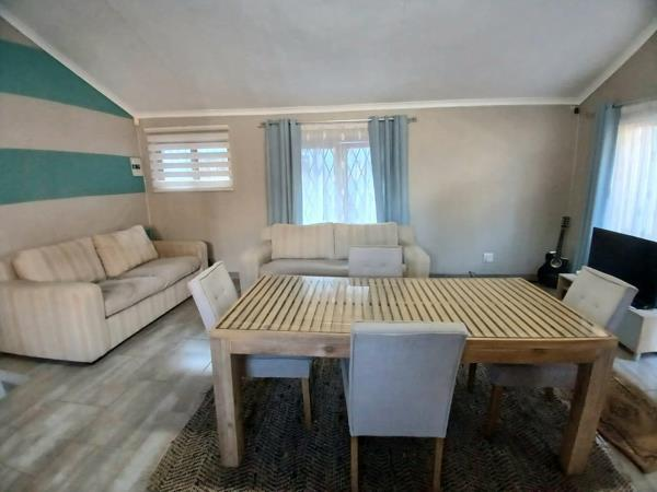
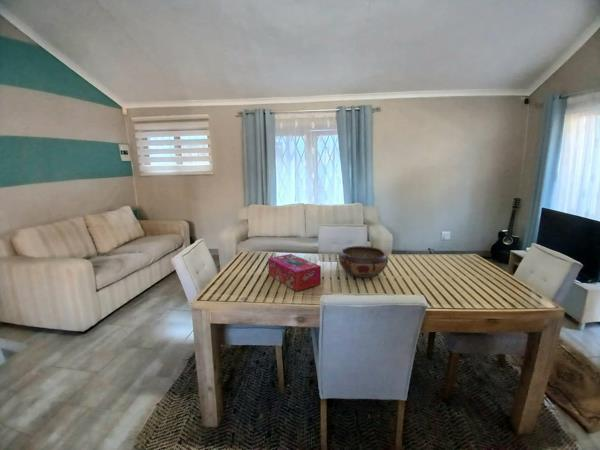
+ decorative bowl [337,245,389,279]
+ tissue box [267,253,322,292]
